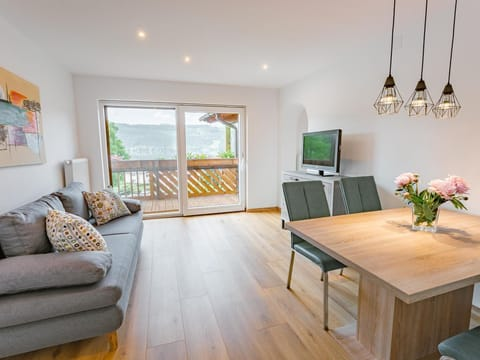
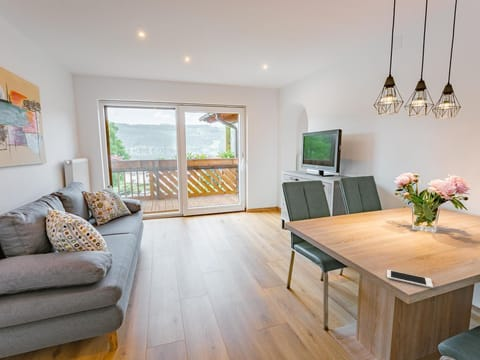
+ cell phone [386,269,434,289]
